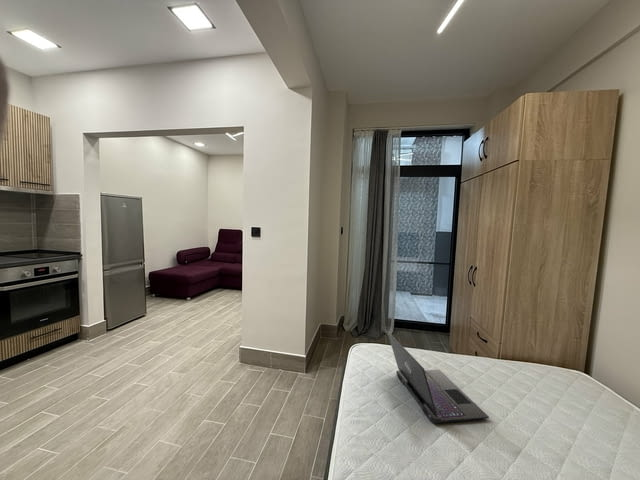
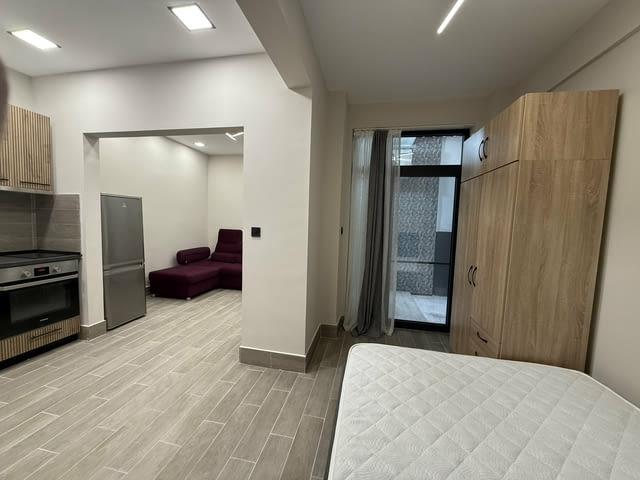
- laptop [387,331,490,424]
